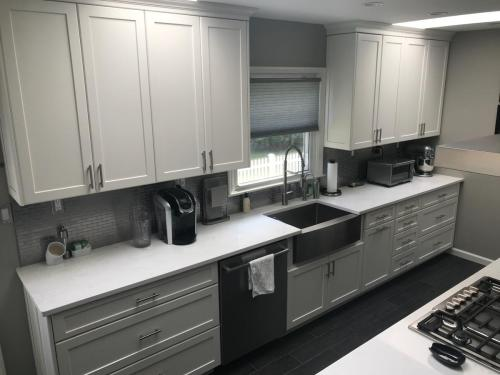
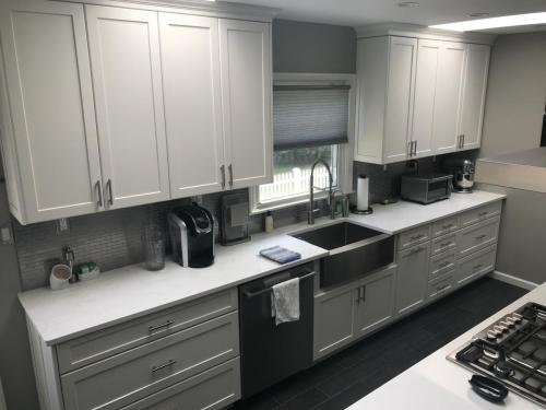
+ dish towel [258,244,302,265]
